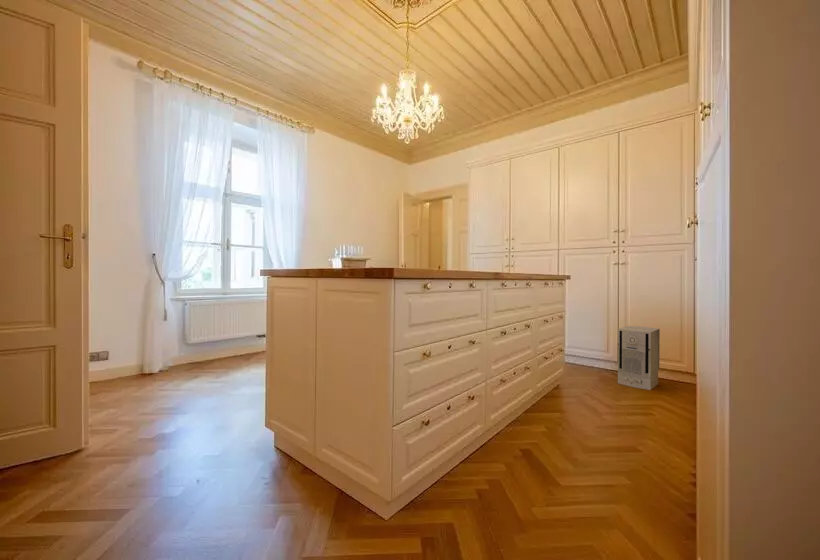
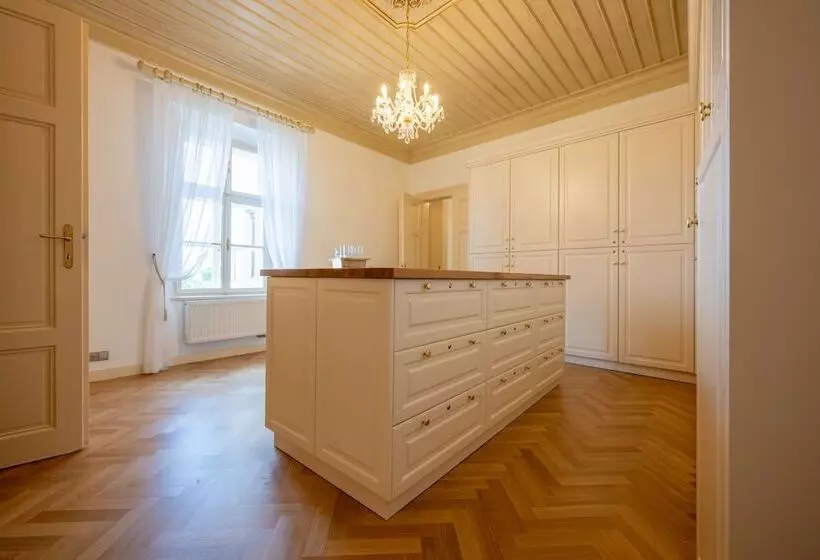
- air purifier [617,325,661,391]
